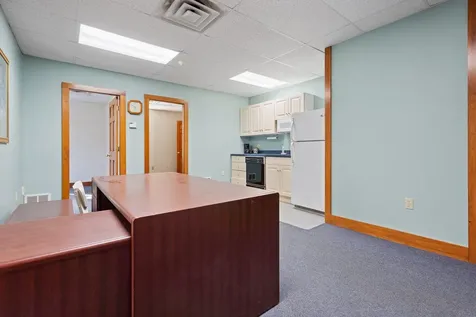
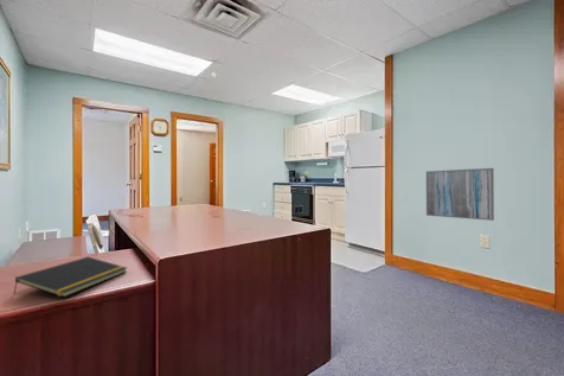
+ notepad [12,256,128,298]
+ wall art [425,167,495,222]
